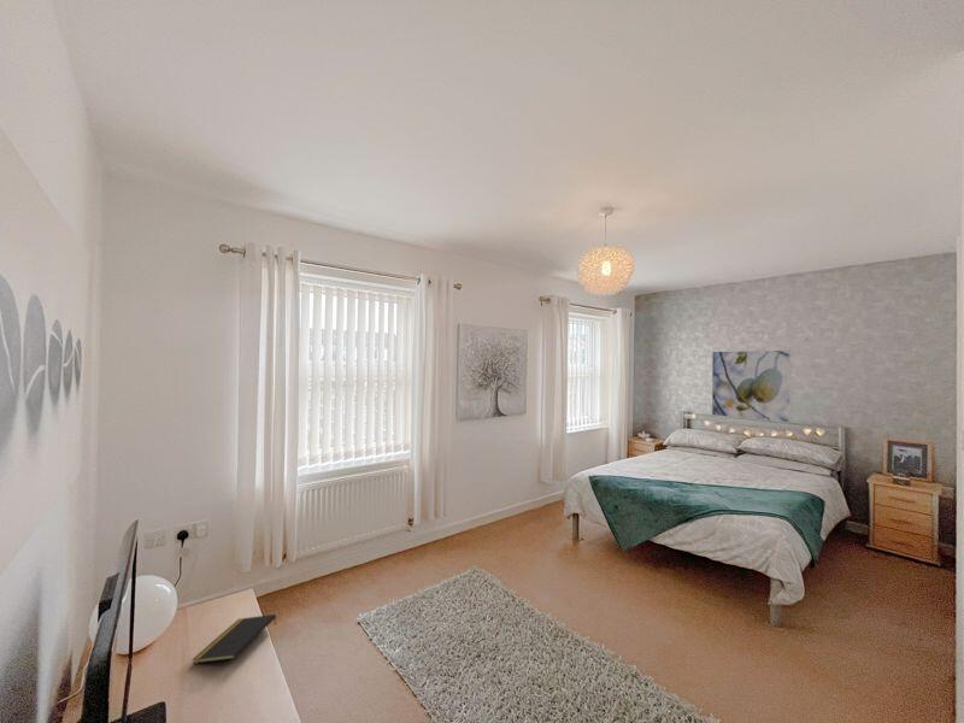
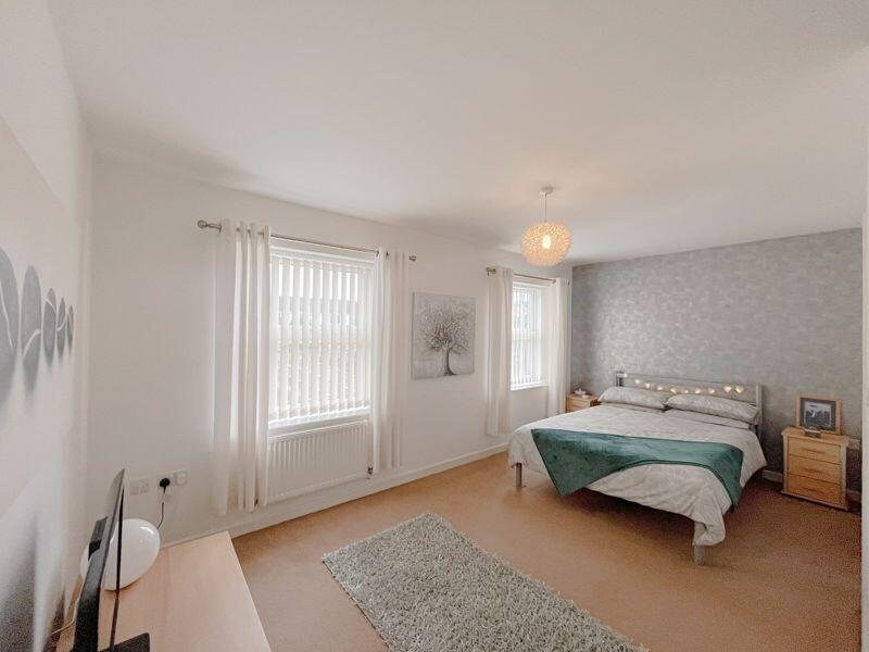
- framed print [711,349,792,424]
- notepad [190,613,277,665]
